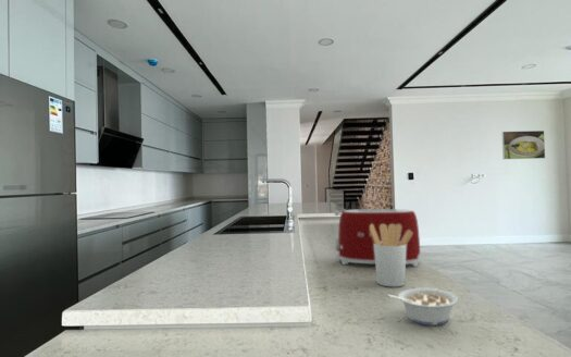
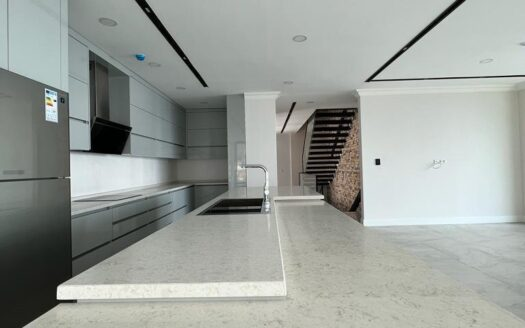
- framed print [501,130,546,160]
- utensil holder [370,224,412,287]
- toaster [333,208,422,268]
- legume [387,287,459,327]
